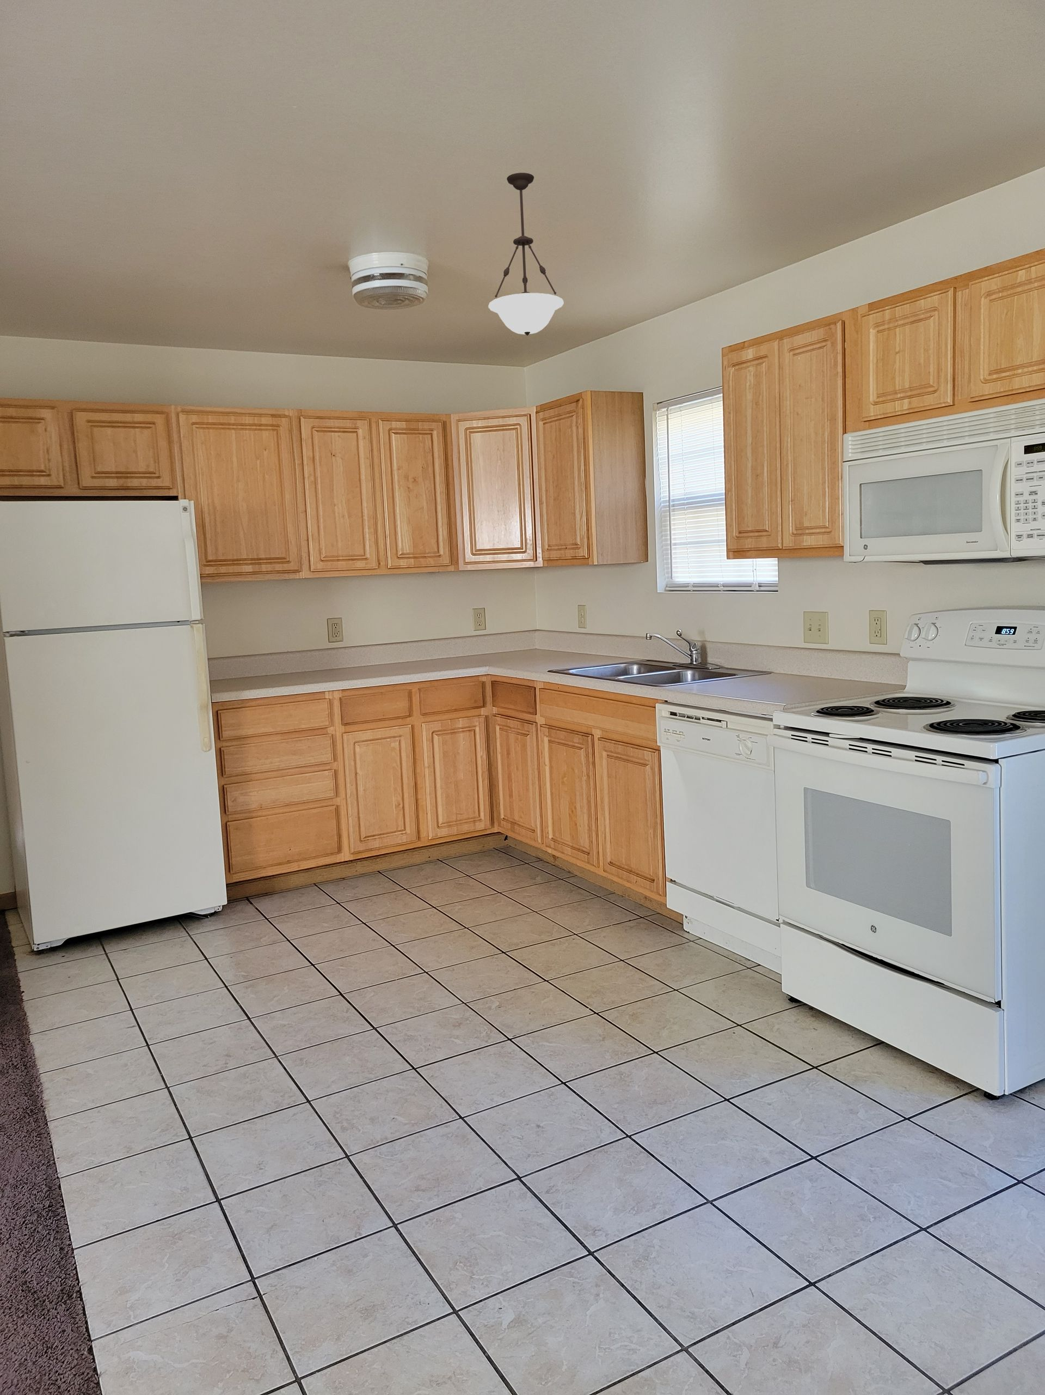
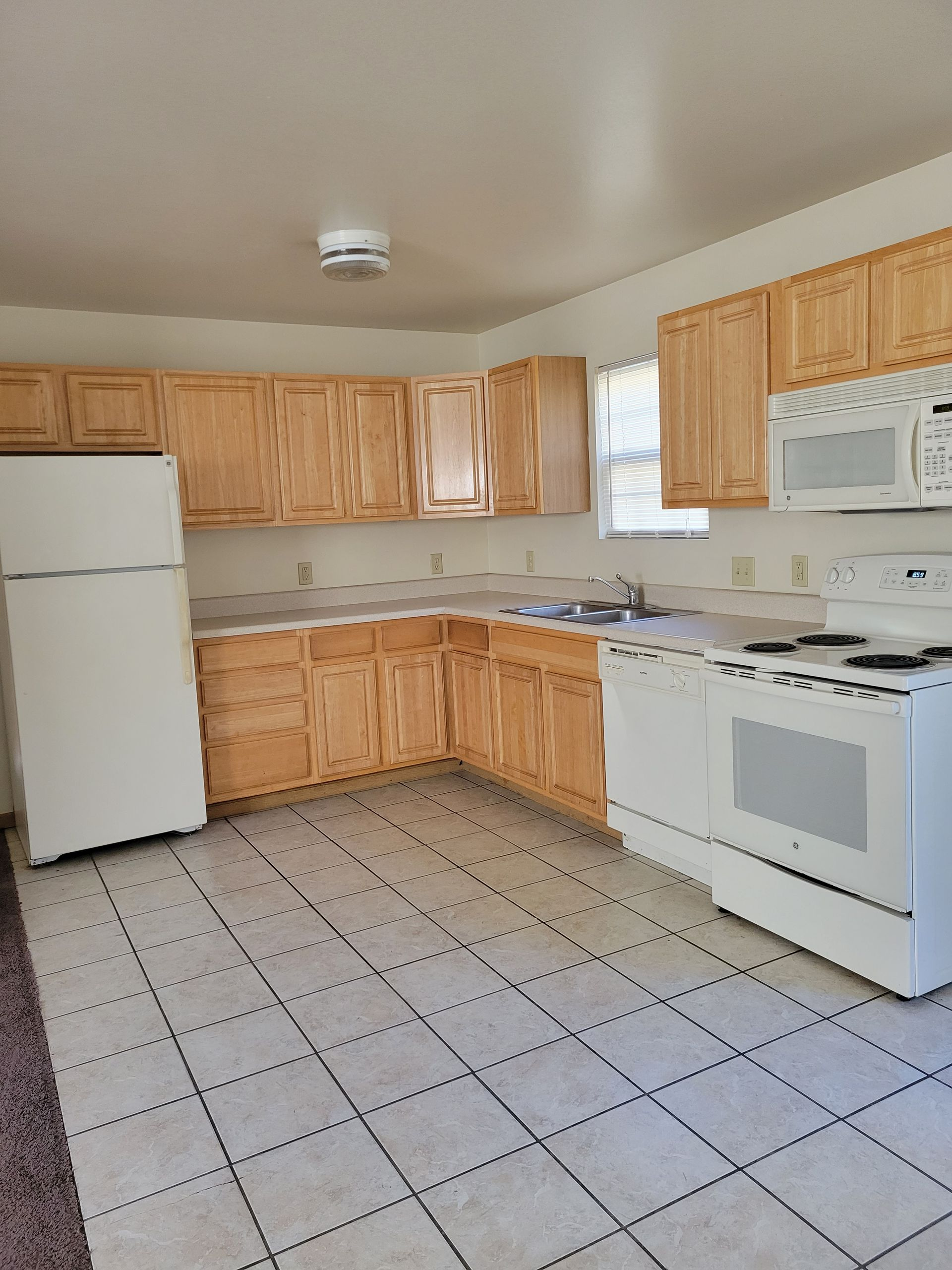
- pendant light [487,172,564,336]
